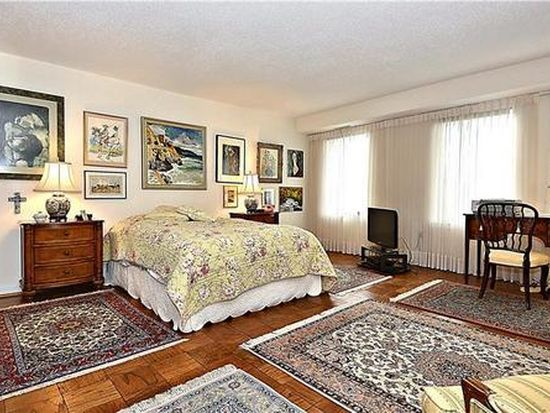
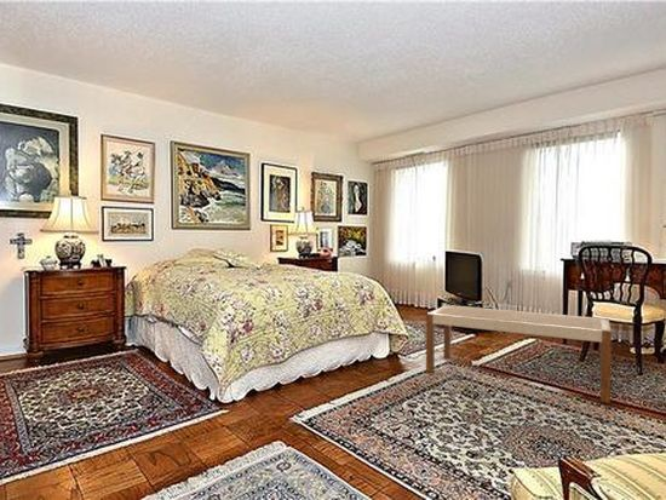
+ bench [425,304,613,404]
